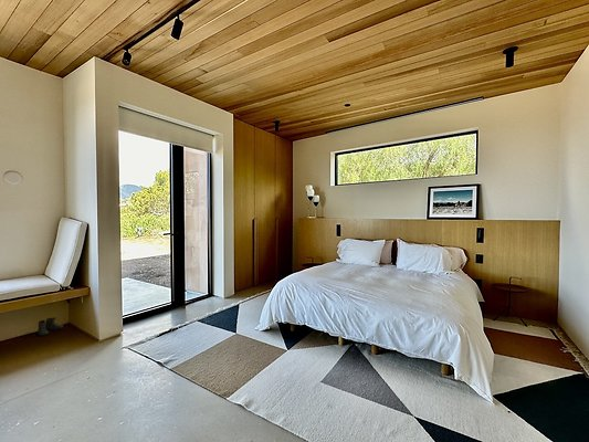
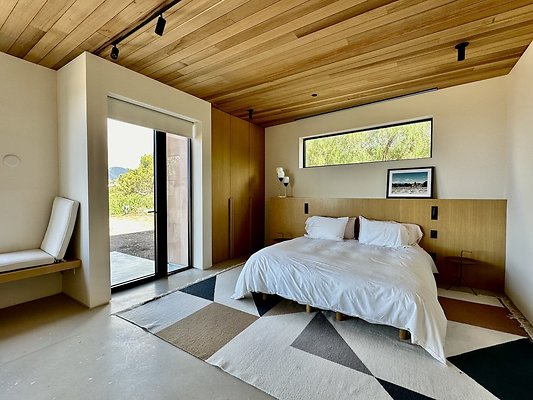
- boots [36,316,64,337]
